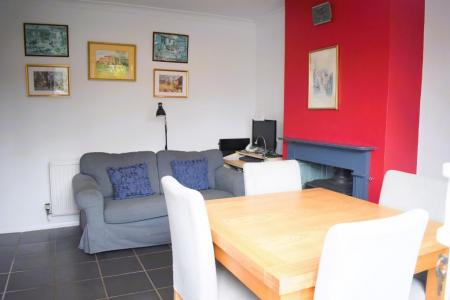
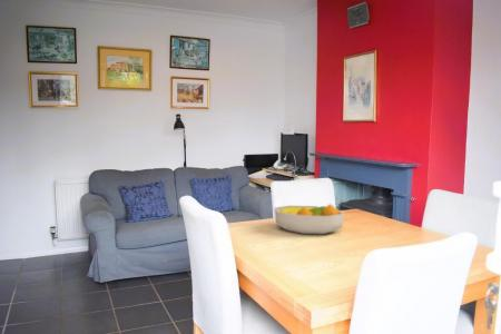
+ fruit bowl [273,203,346,235]
